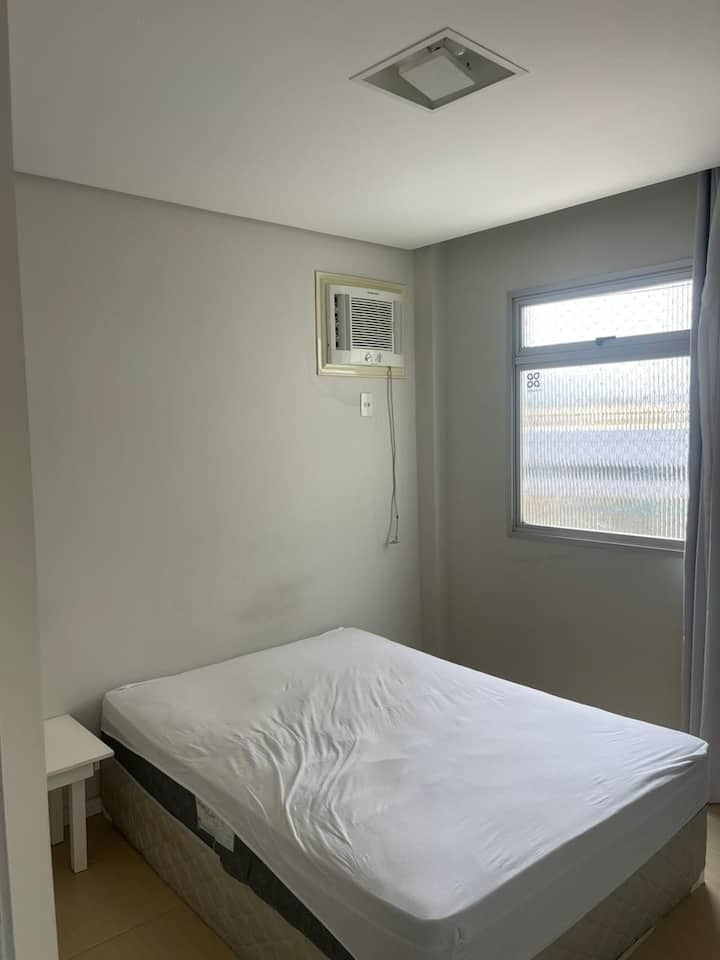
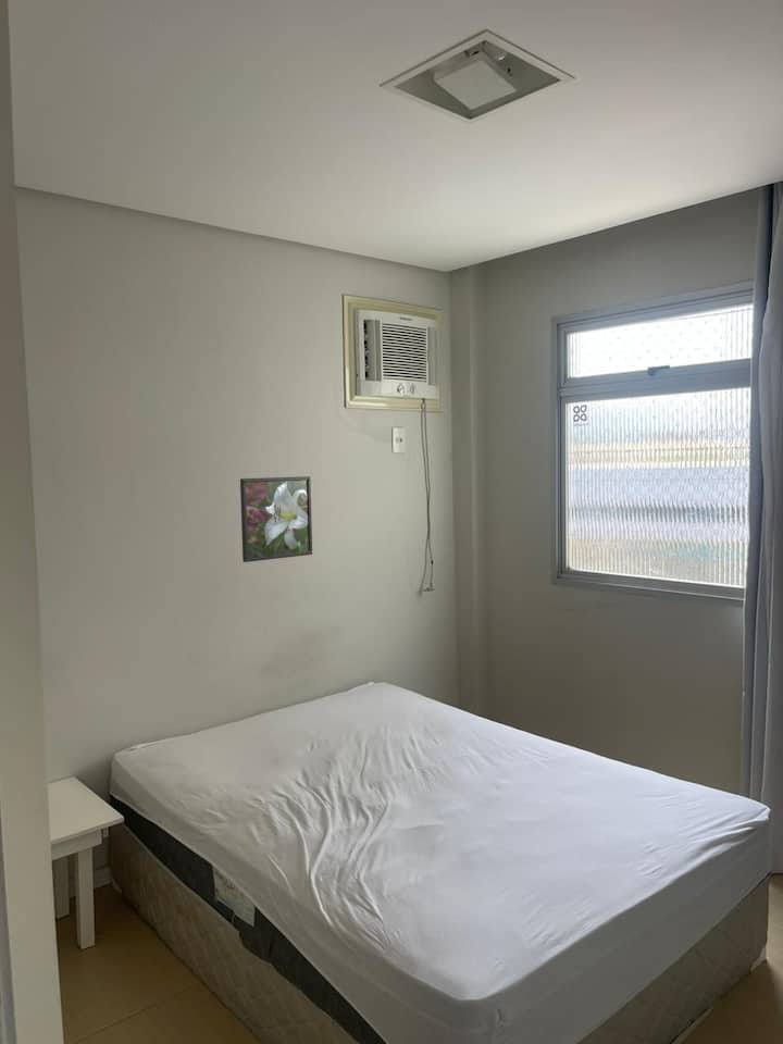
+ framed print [239,475,313,563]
